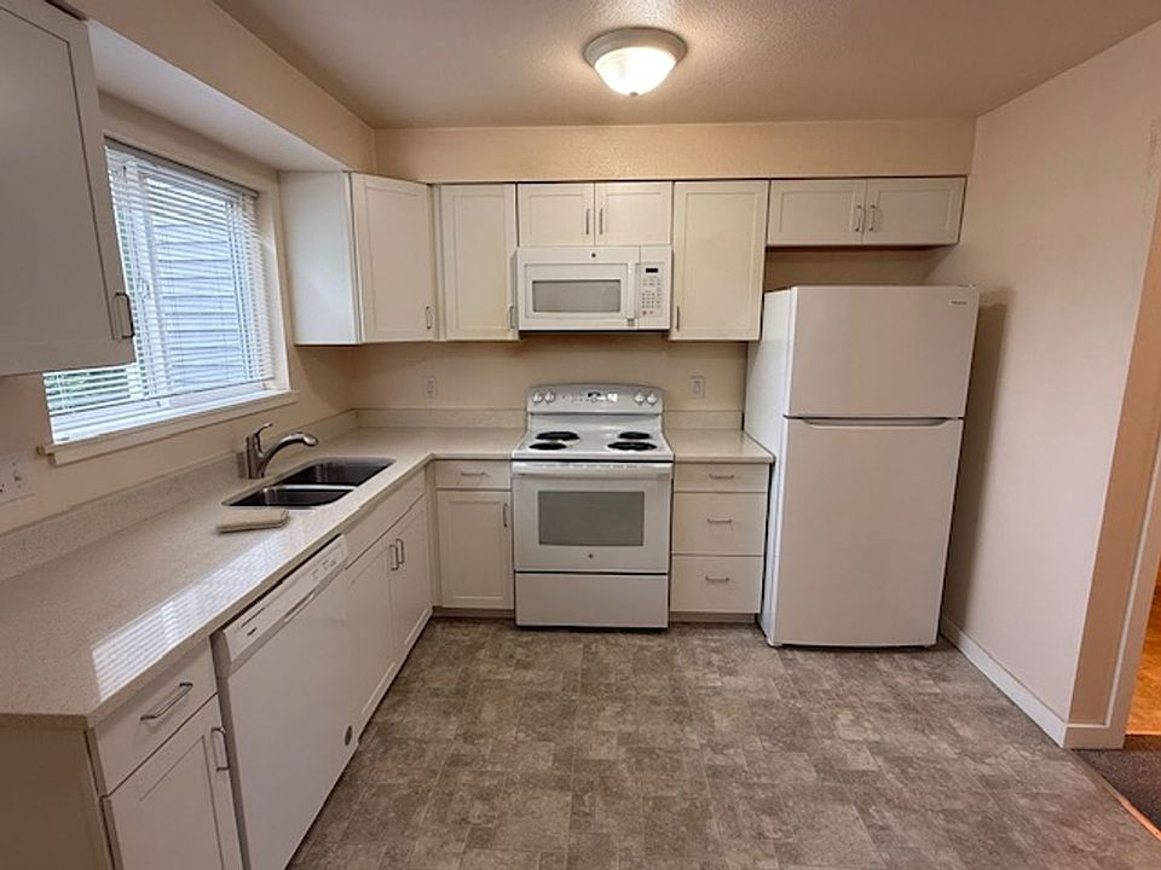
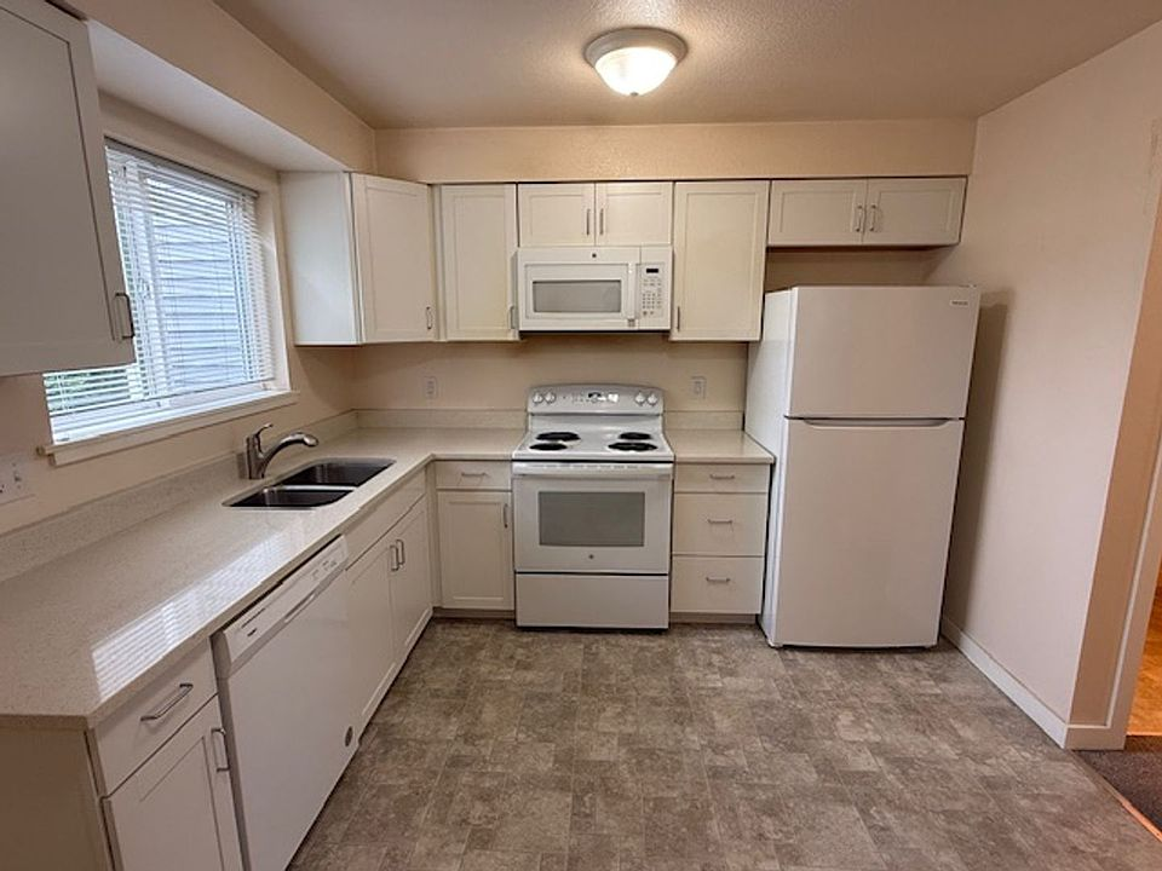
- washcloth [215,507,290,533]
